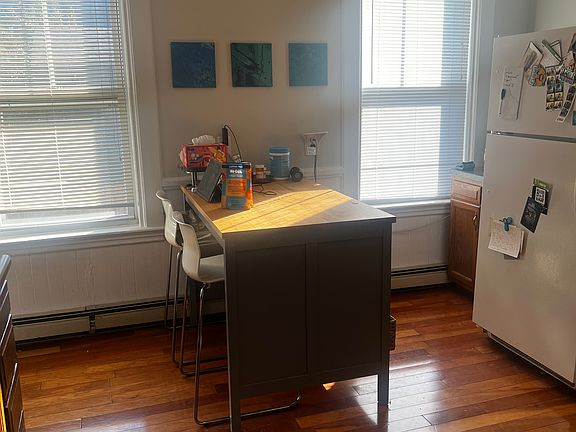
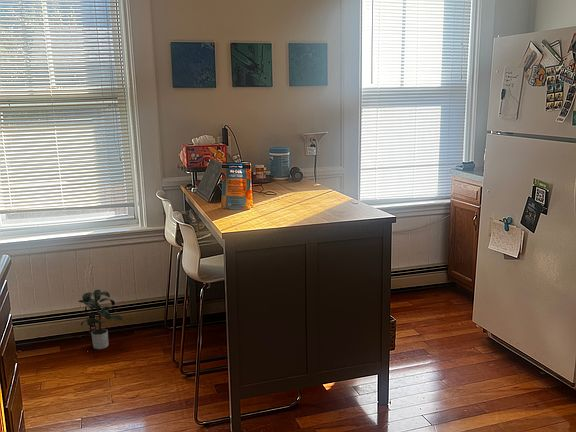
+ potted plant [78,289,124,350]
